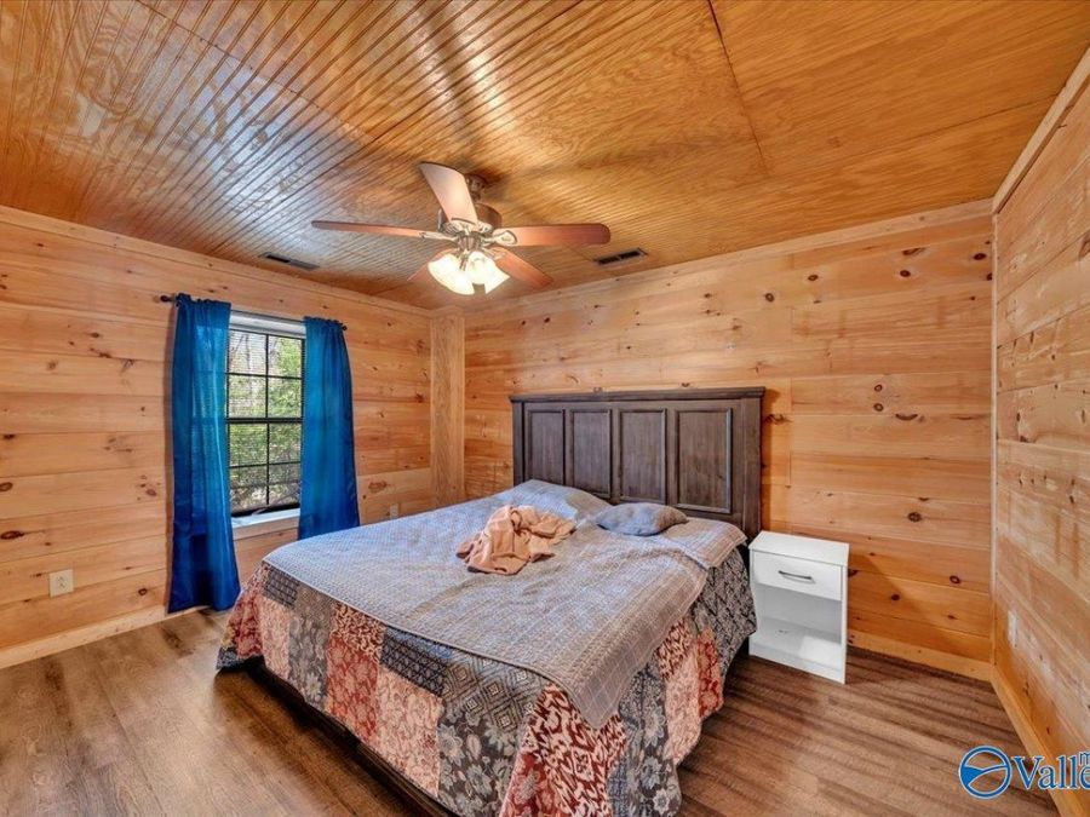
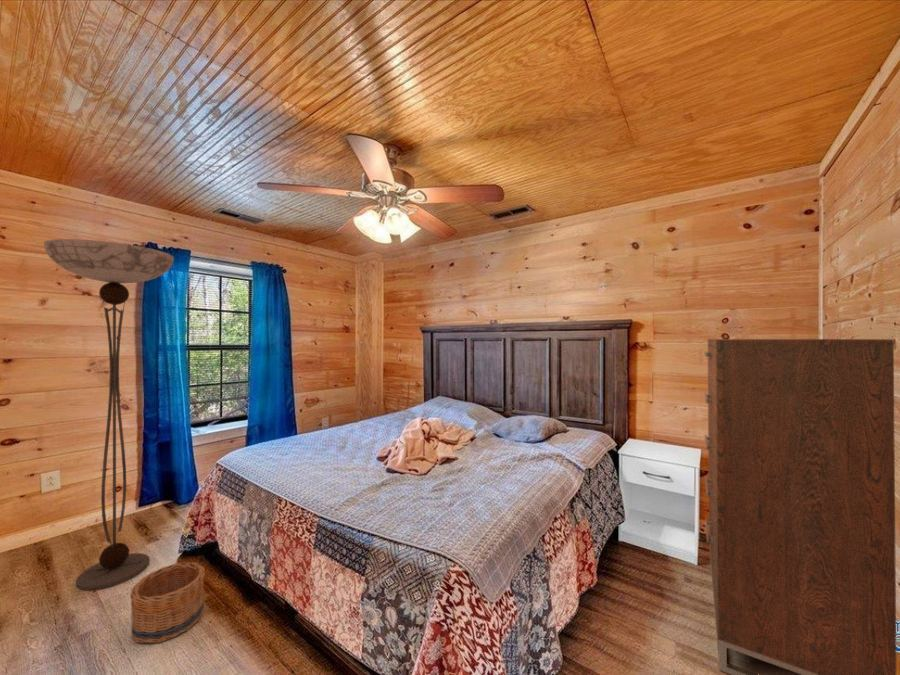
+ basket [129,561,206,644]
+ dresser [703,338,897,675]
+ floor lamp [43,238,175,591]
